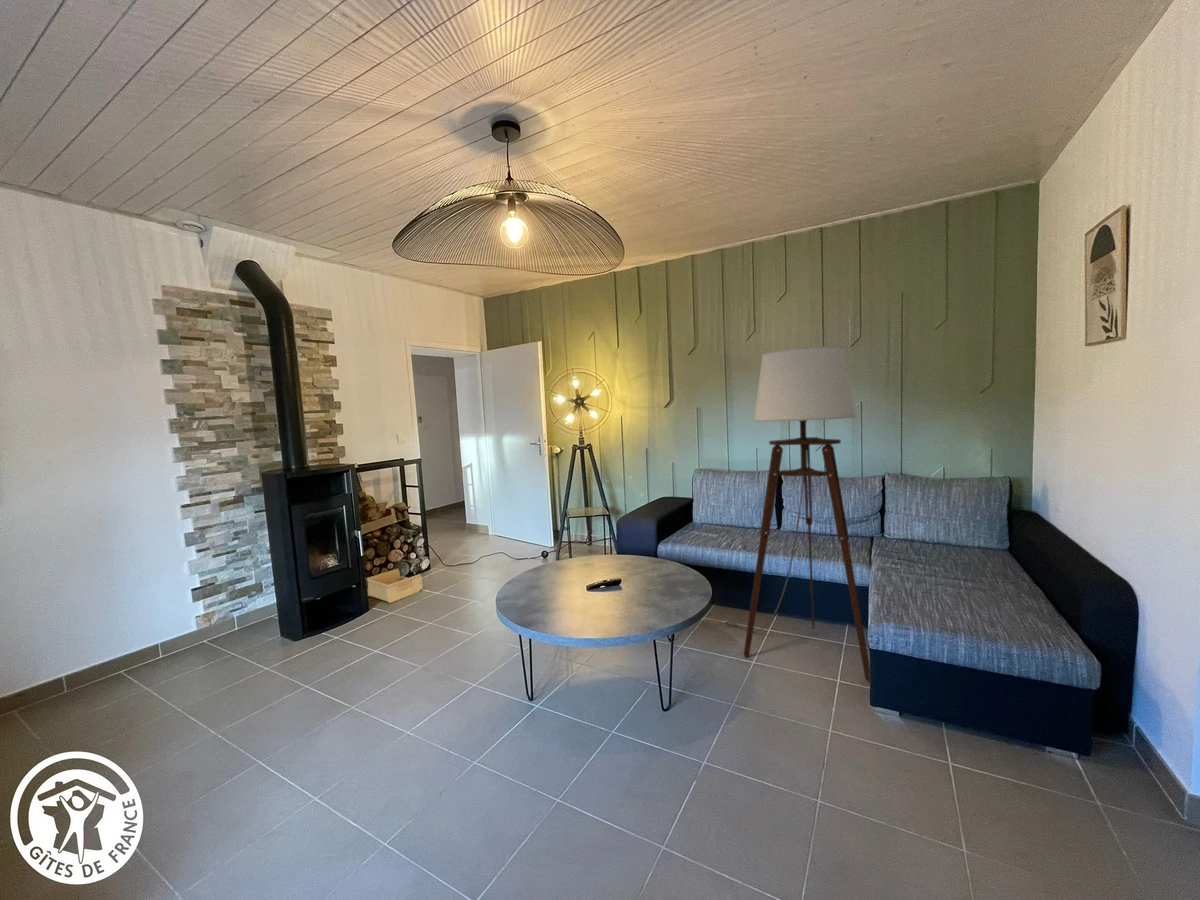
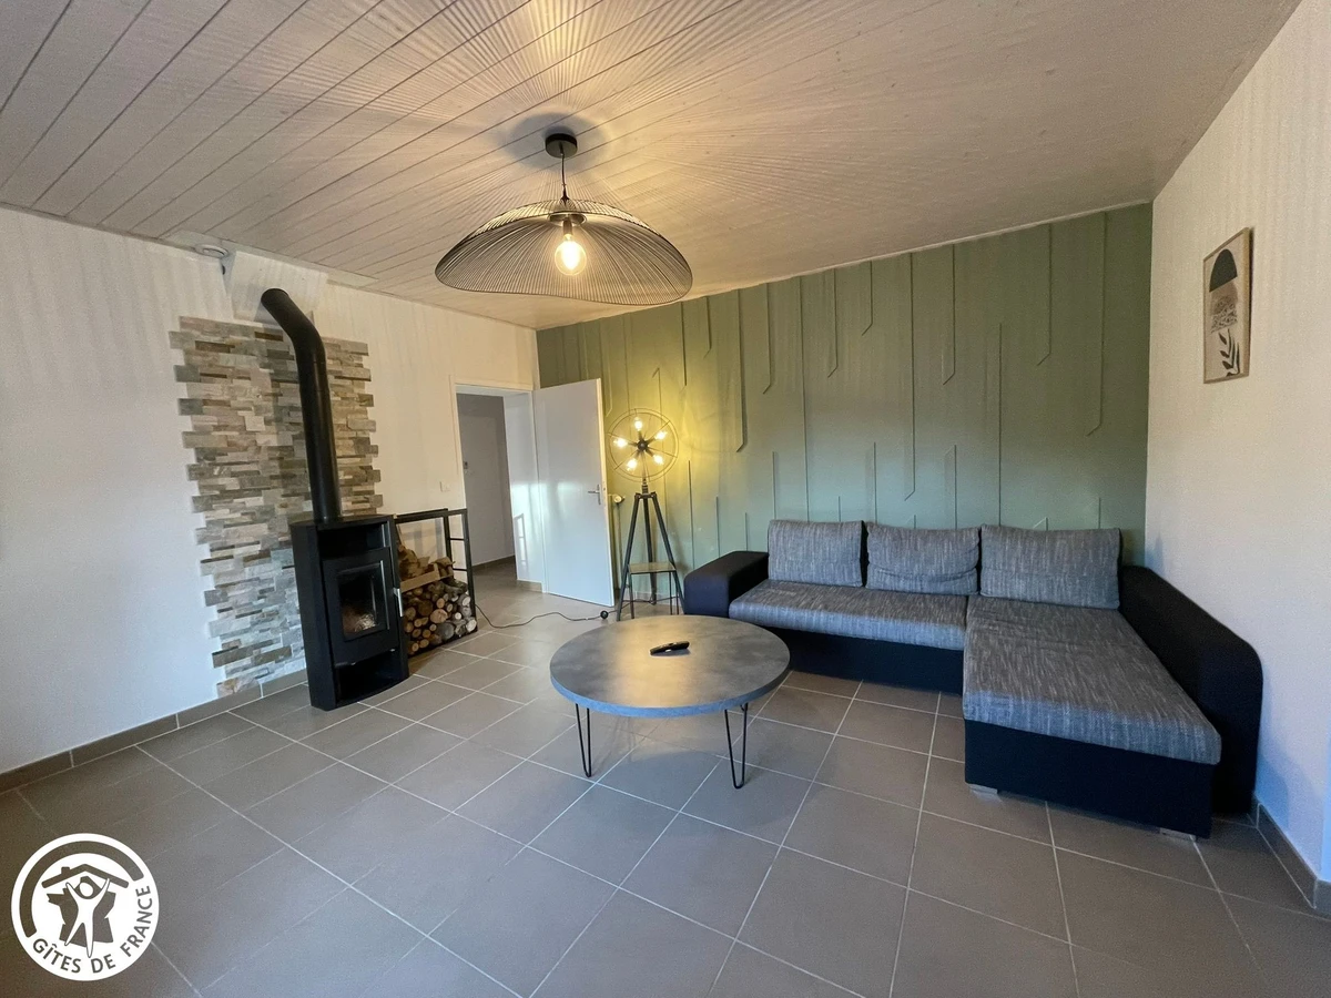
- storage bin [366,568,424,604]
- floor lamp [723,345,871,683]
